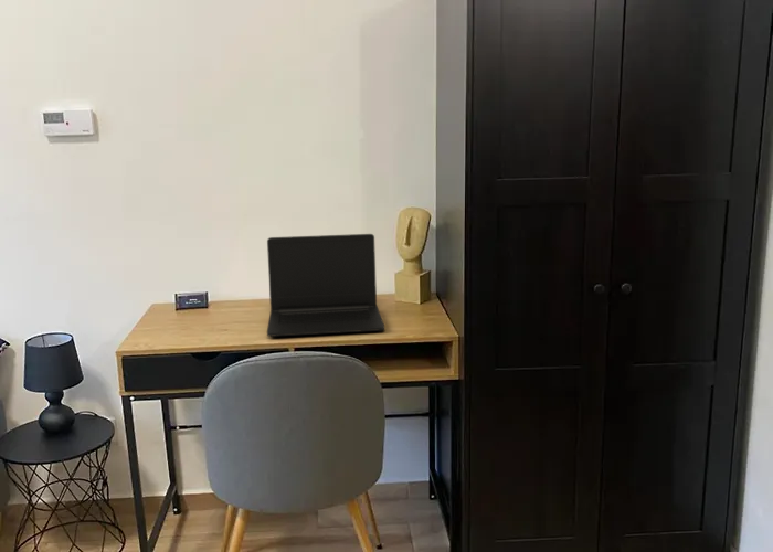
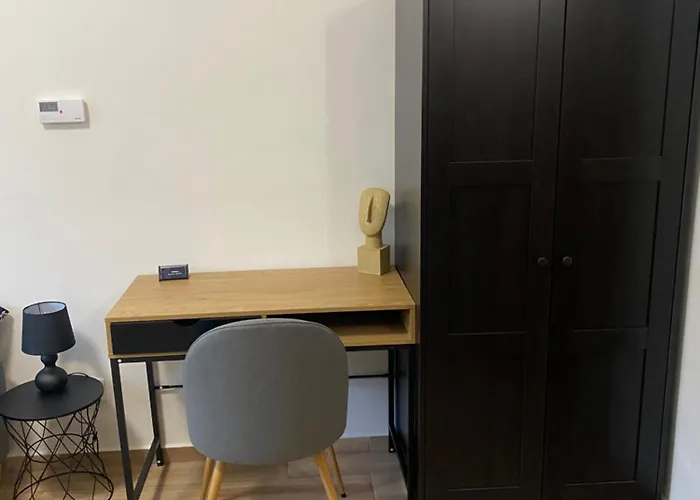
- laptop [266,233,385,338]
